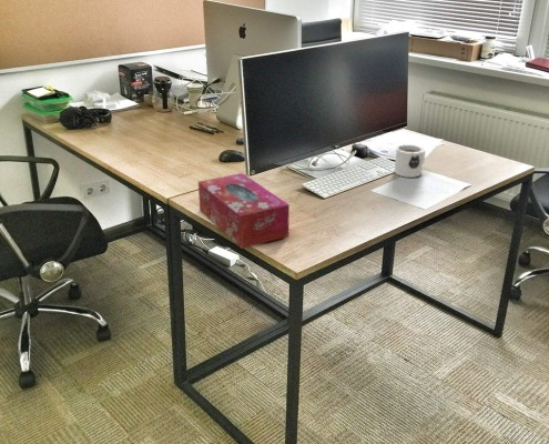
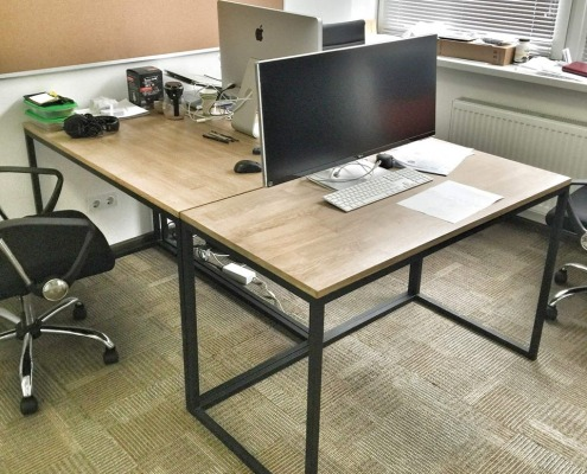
- mug [394,143,426,179]
- tissue box [197,172,291,250]
